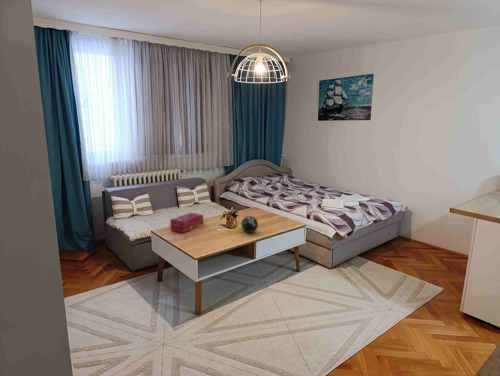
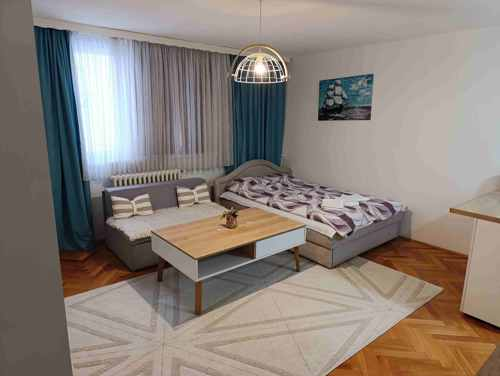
- decorative orb [240,215,259,234]
- tissue box [169,212,204,234]
